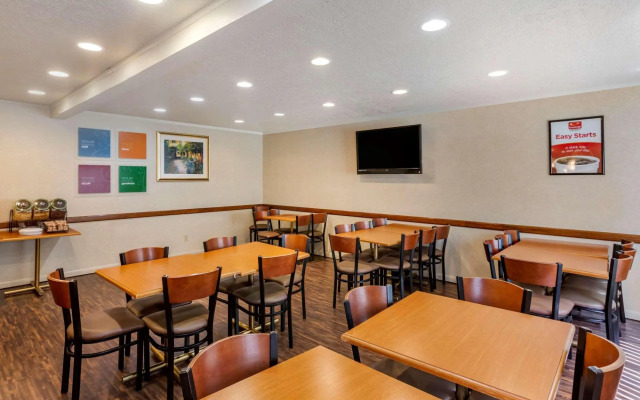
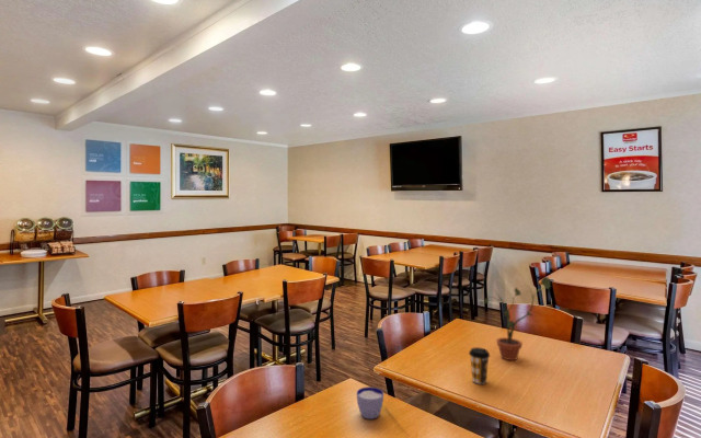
+ potted plant [484,276,552,361]
+ coffee cup [468,346,491,385]
+ cup [356,385,384,420]
